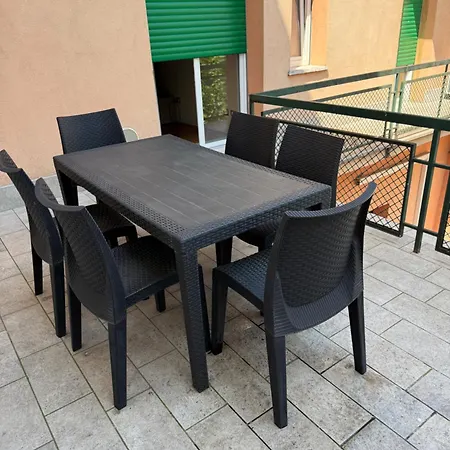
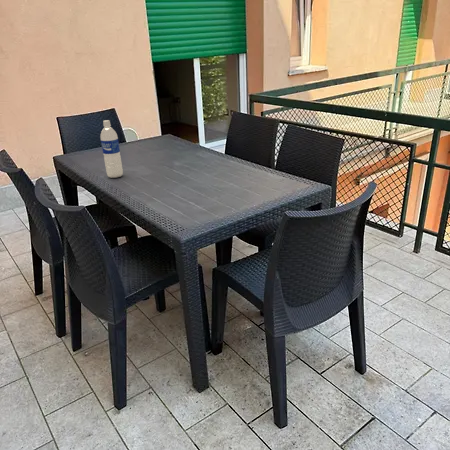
+ water bottle [100,119,124,179]
